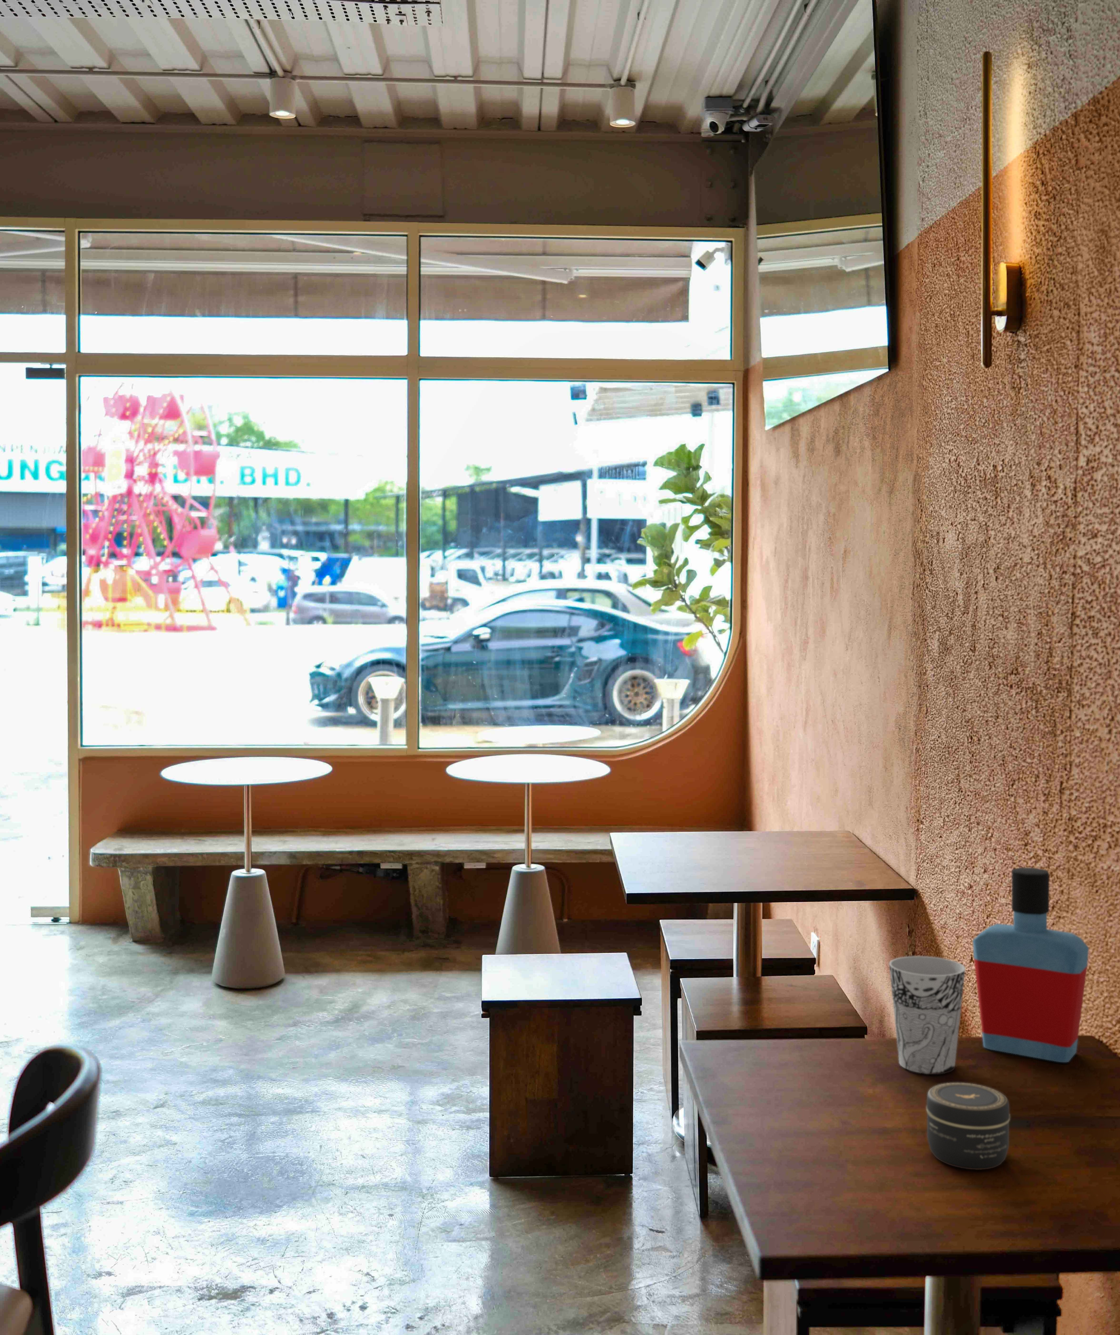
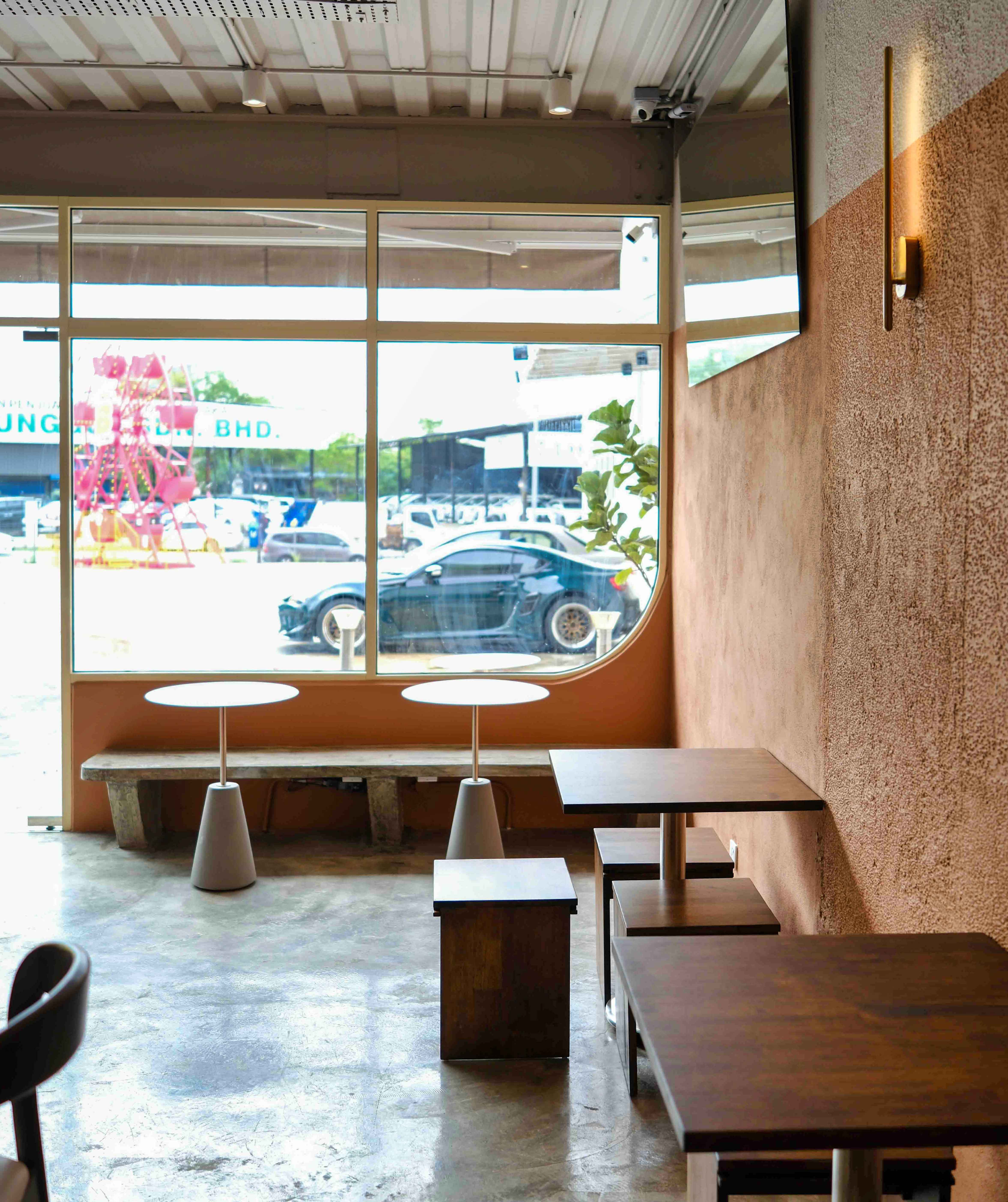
- jar [926,1082,1010,1171]
- bottle [972,867,1089,1063]
- cup [889,956,966,1075]
